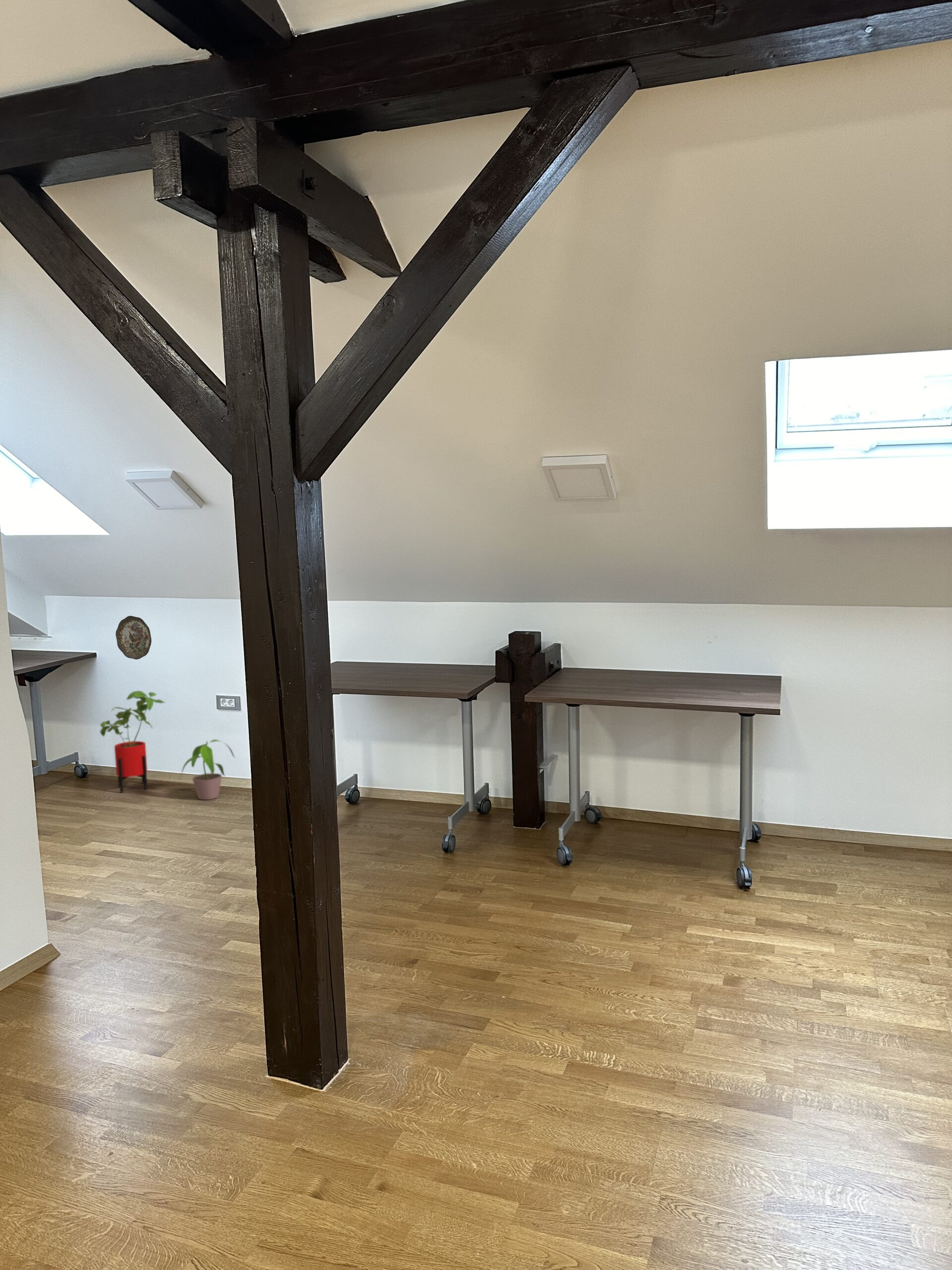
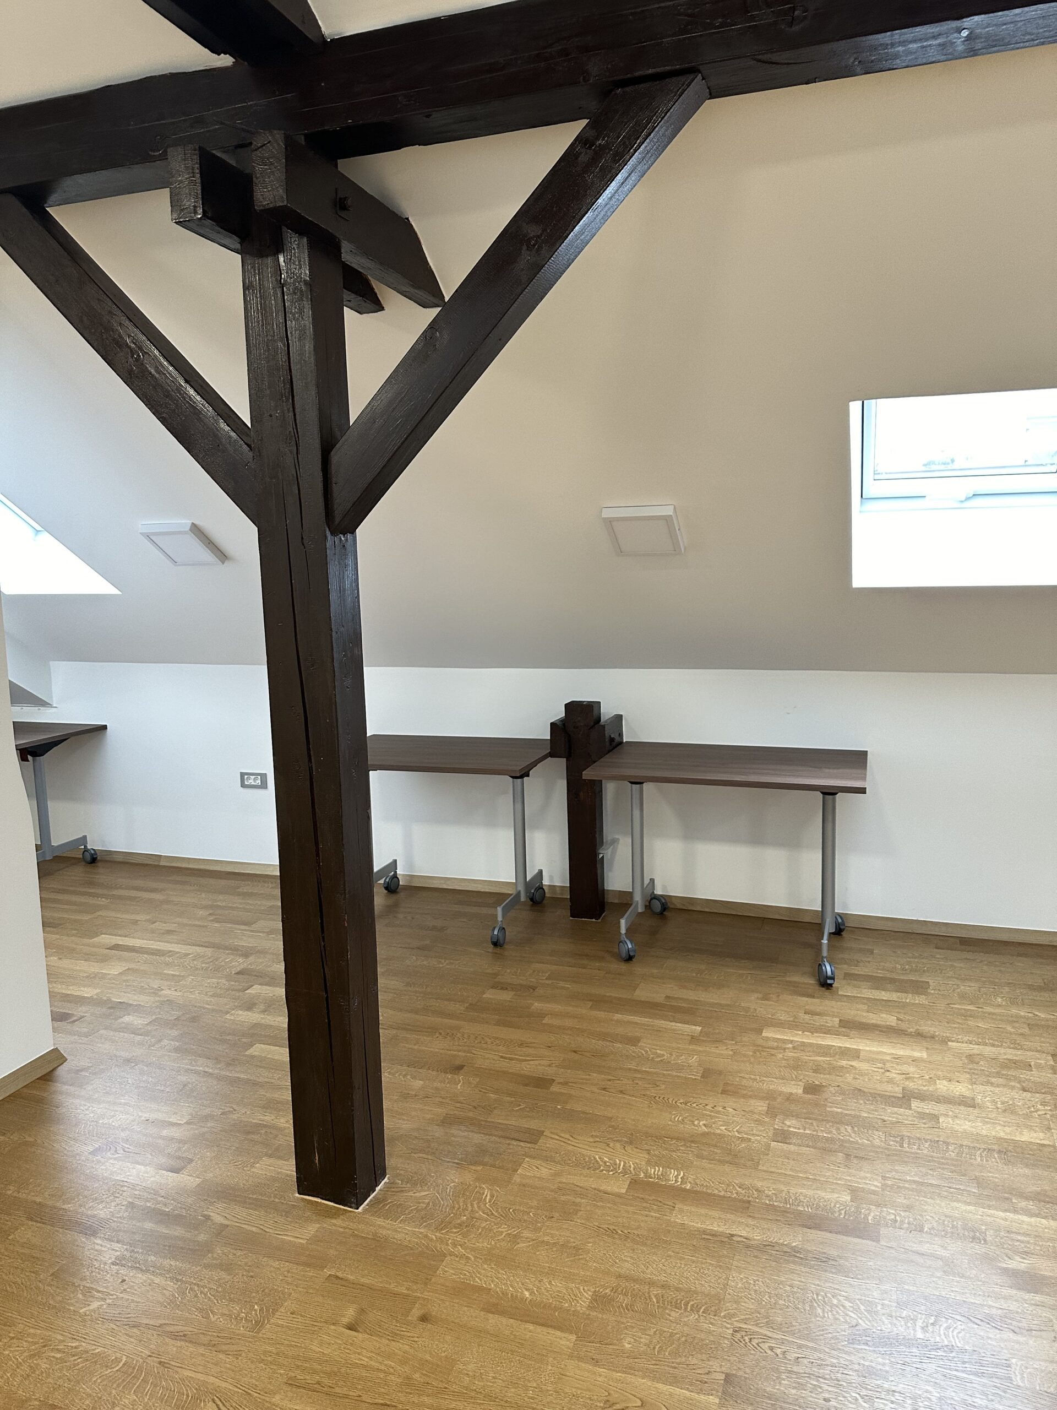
- house plant [100,690,166,793]
- potted plant [179,739,236,800]
- decorative plate [115,615,152,660]
